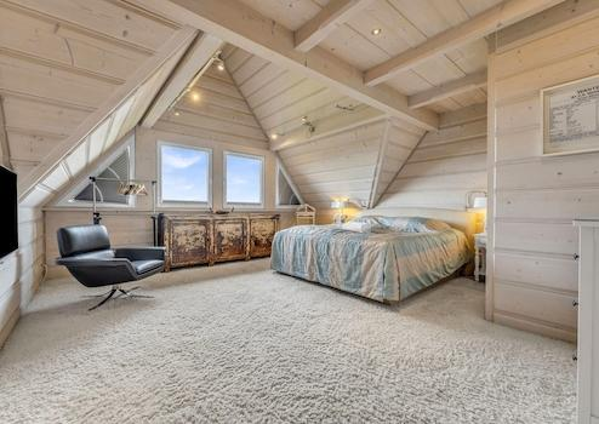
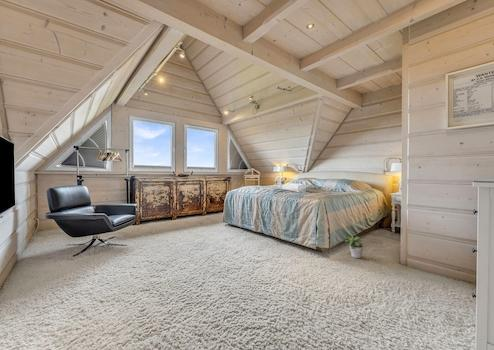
+ potted plant [344,234,366,259]
